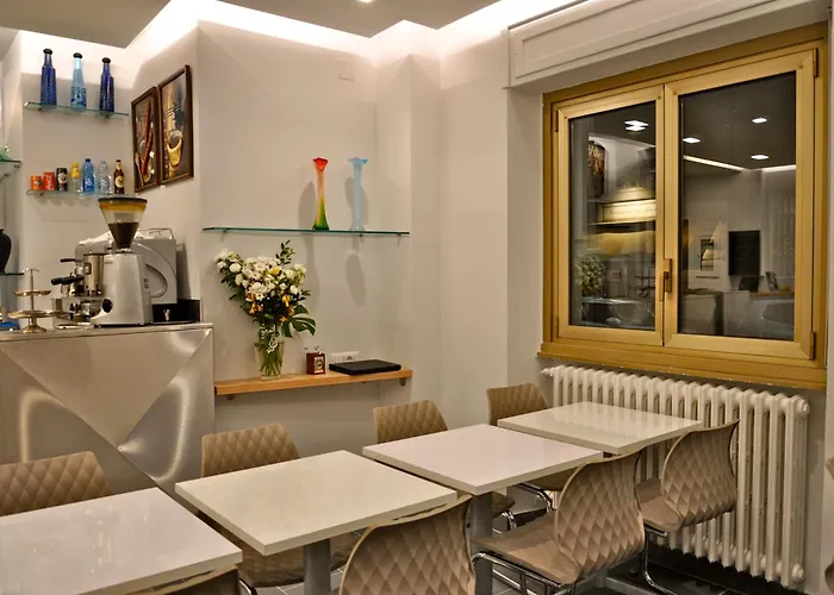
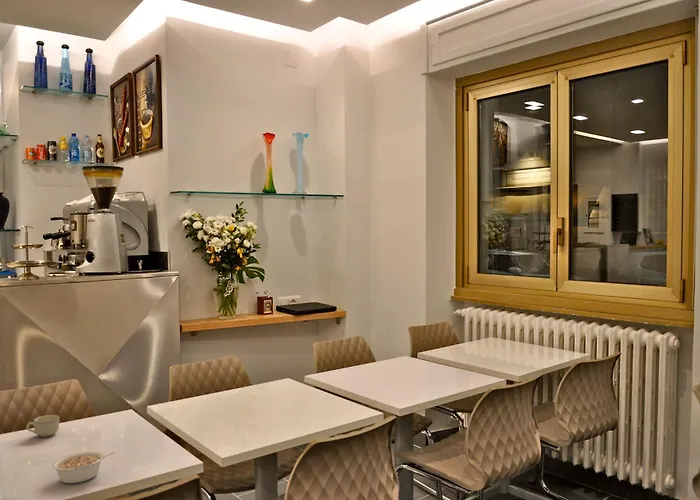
+ legume [51,450,115,484]
+ cup [26,414,60,438]
